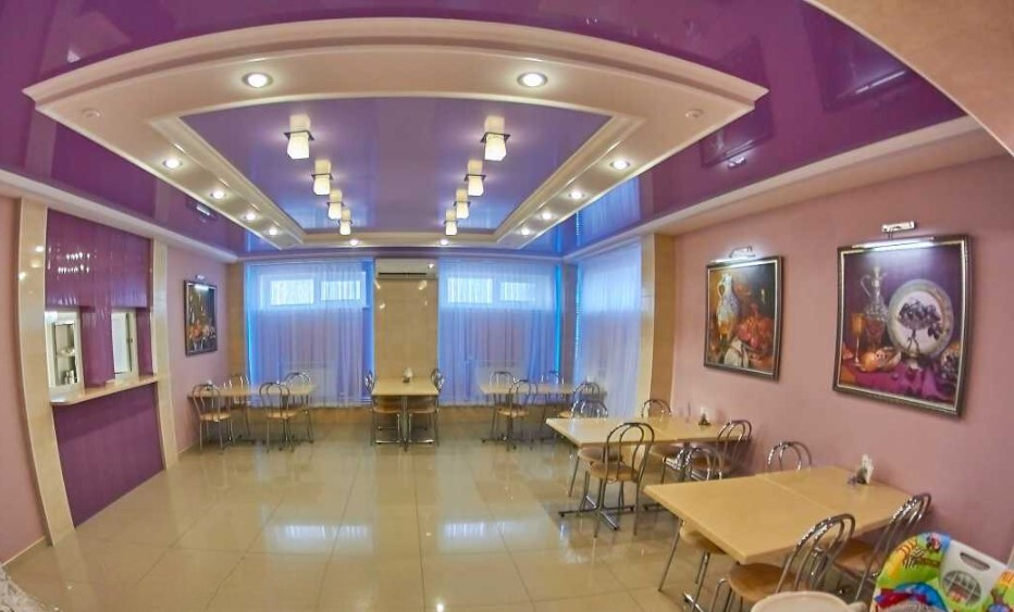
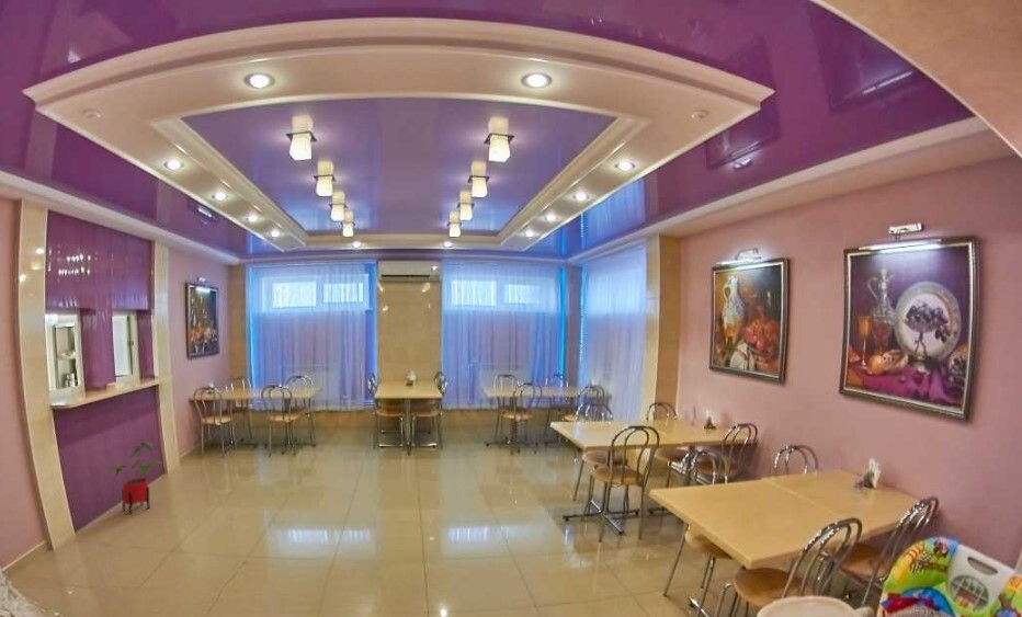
+ house plant [105,442,164,515]
